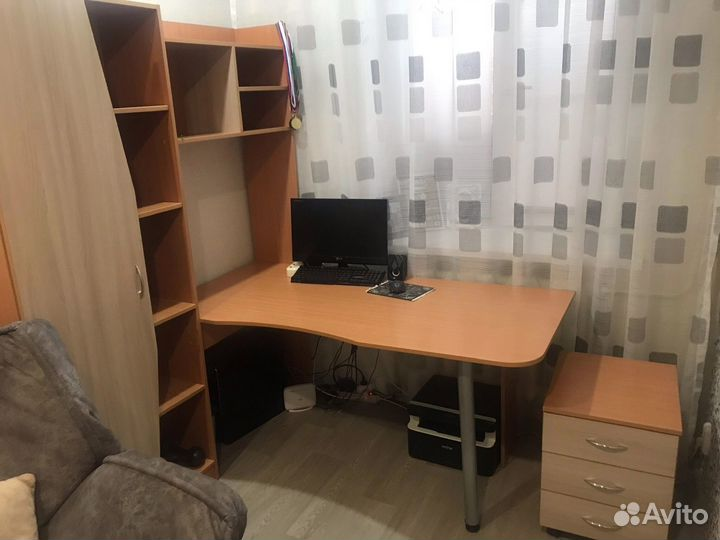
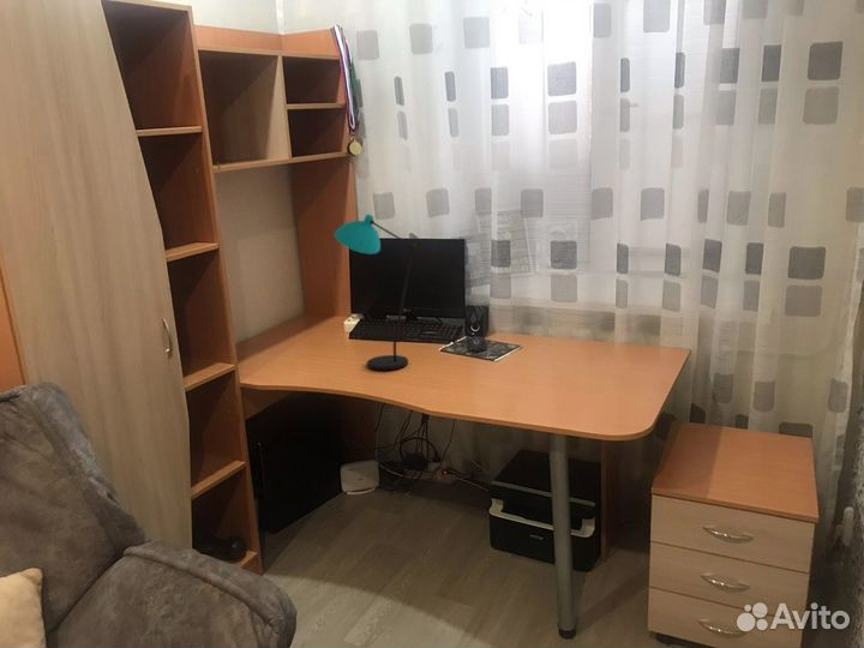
+ desk lamp [334,214,416,371]
